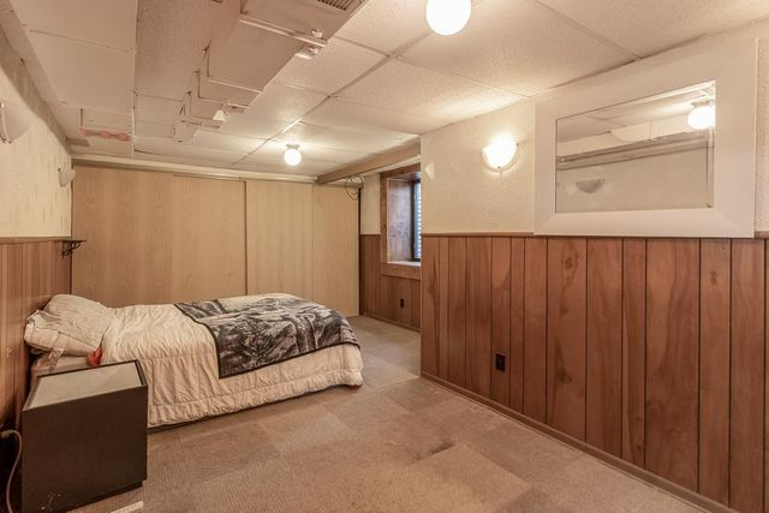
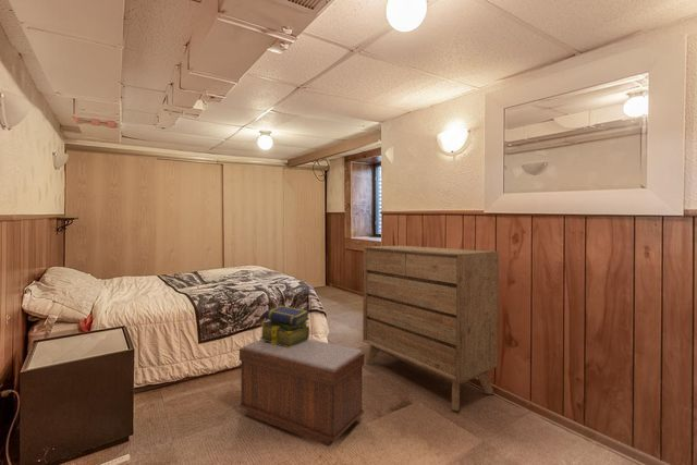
+ dresser [362,245,500,412]
+ bench [239,338,365,448]
+ stack of books [259,304,311,348]
